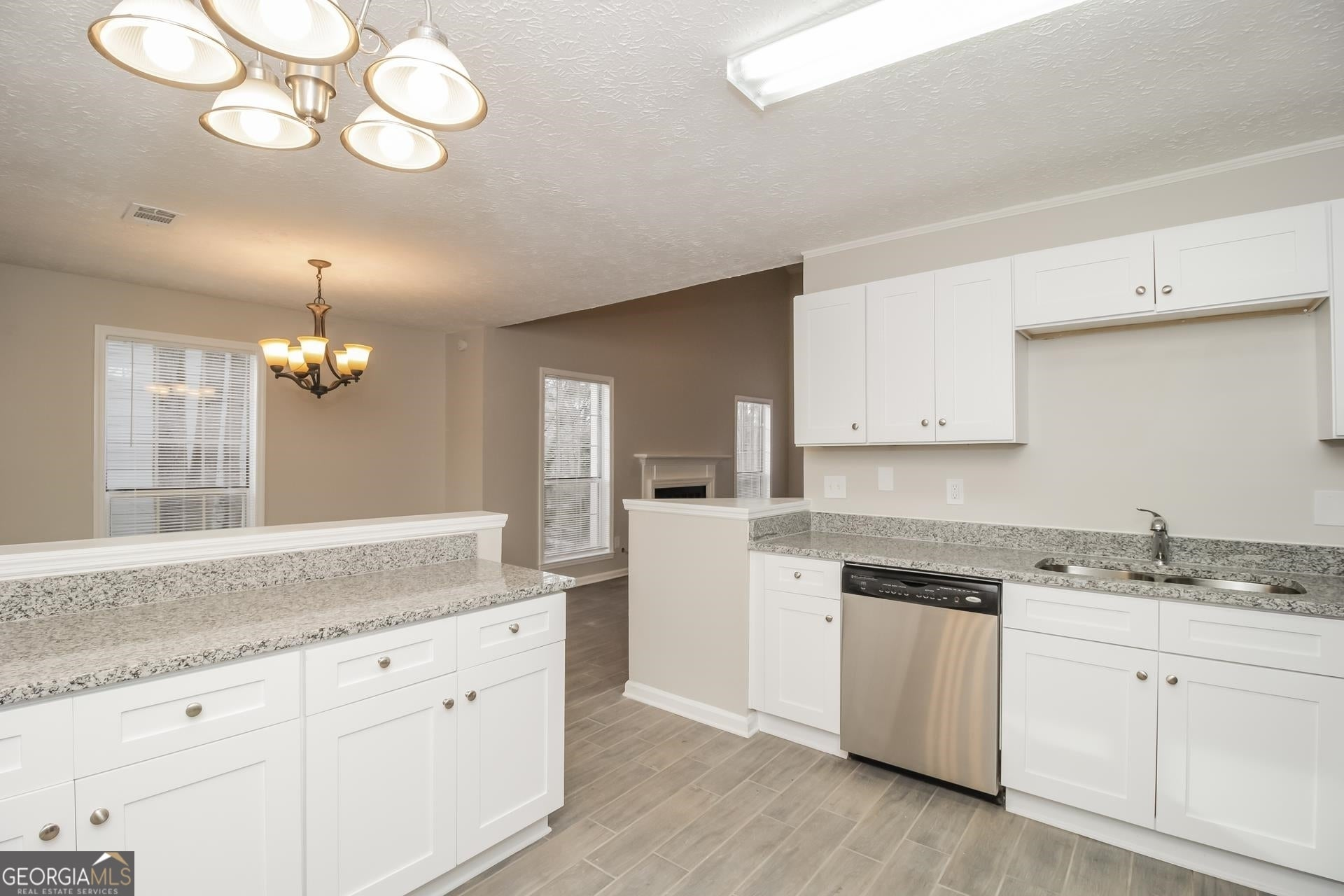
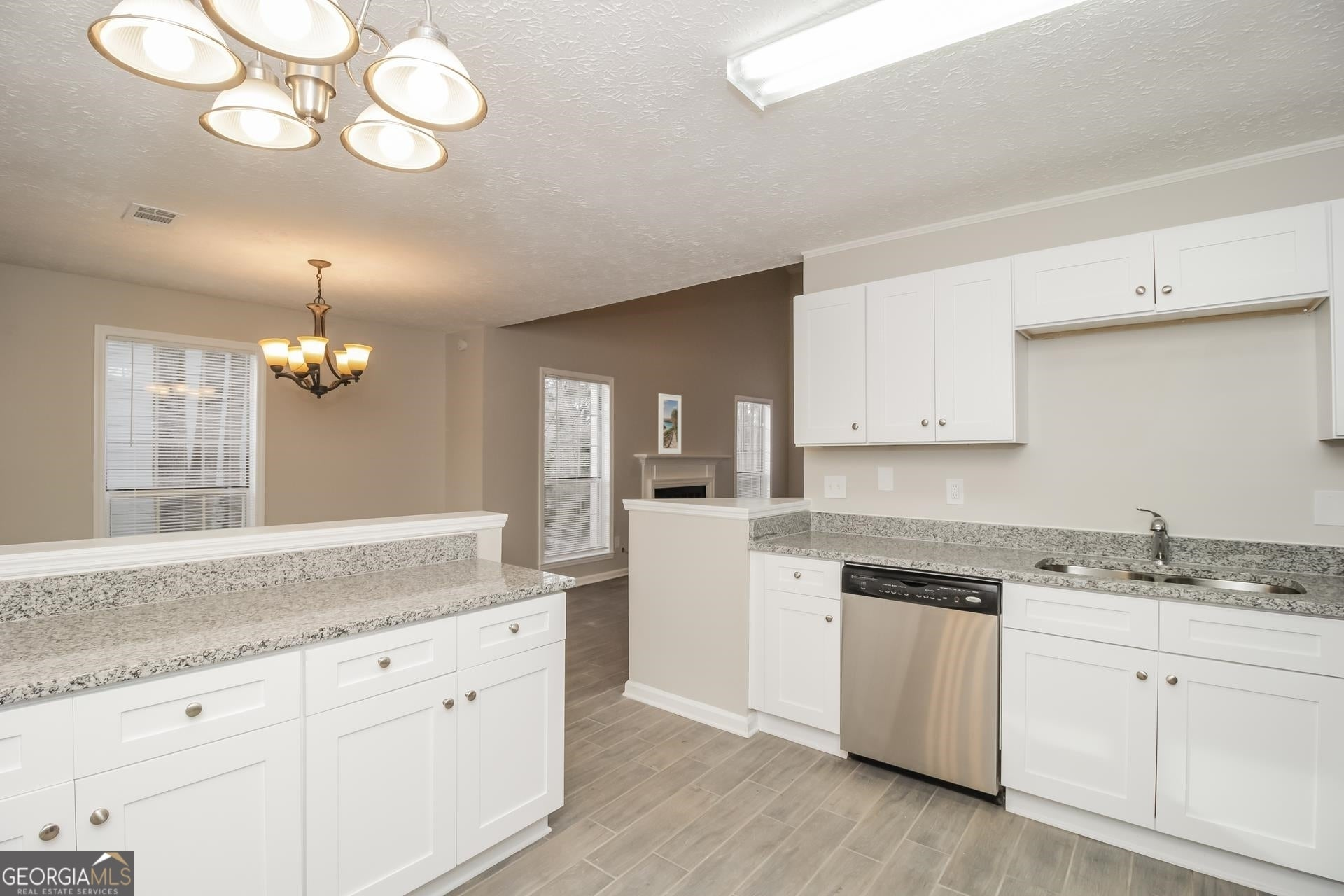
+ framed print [657,393,682,454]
